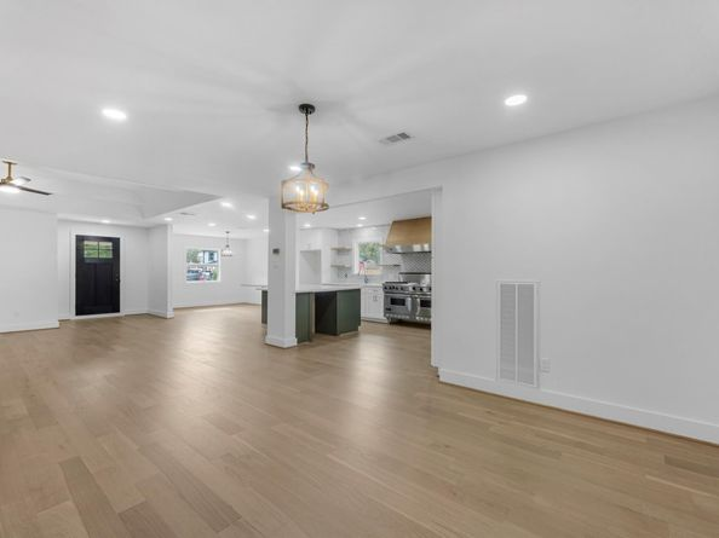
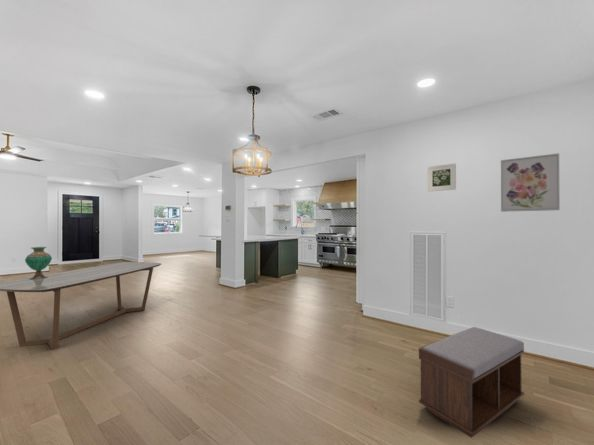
+ bench [418,326,525,439]
+ dining table [0,261,162,351]
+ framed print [426,163,457,193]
+ wall art [500,152,561,213]
+ decorative urn [24,246,53,280]
